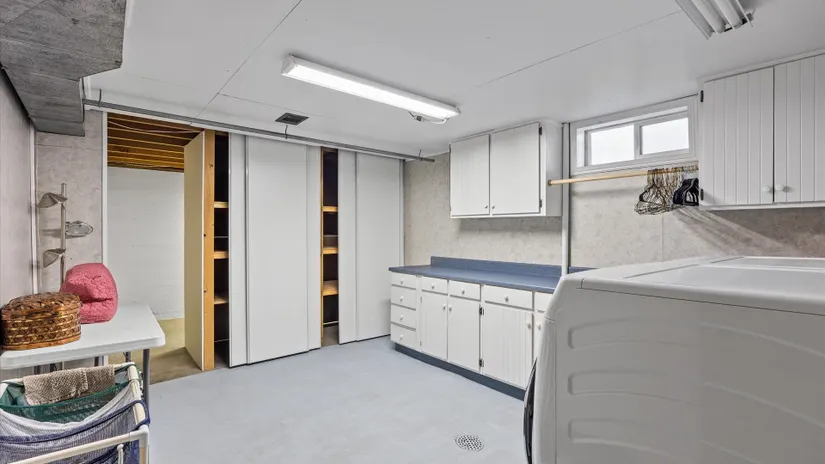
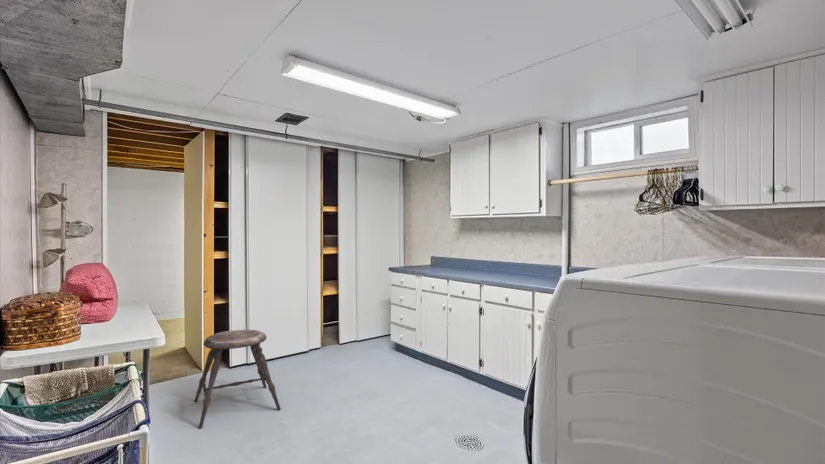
+ stool [193,329,282,429]
